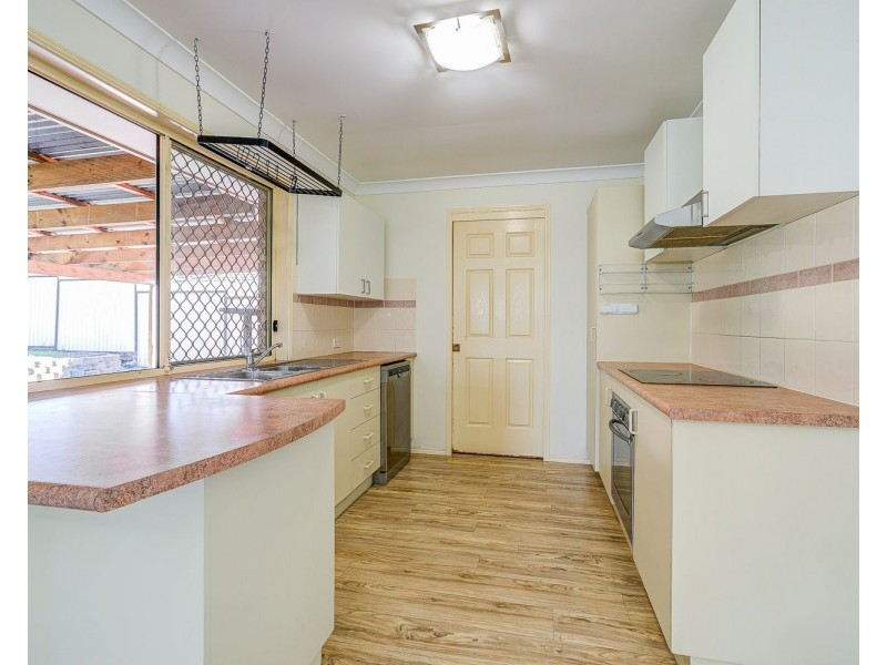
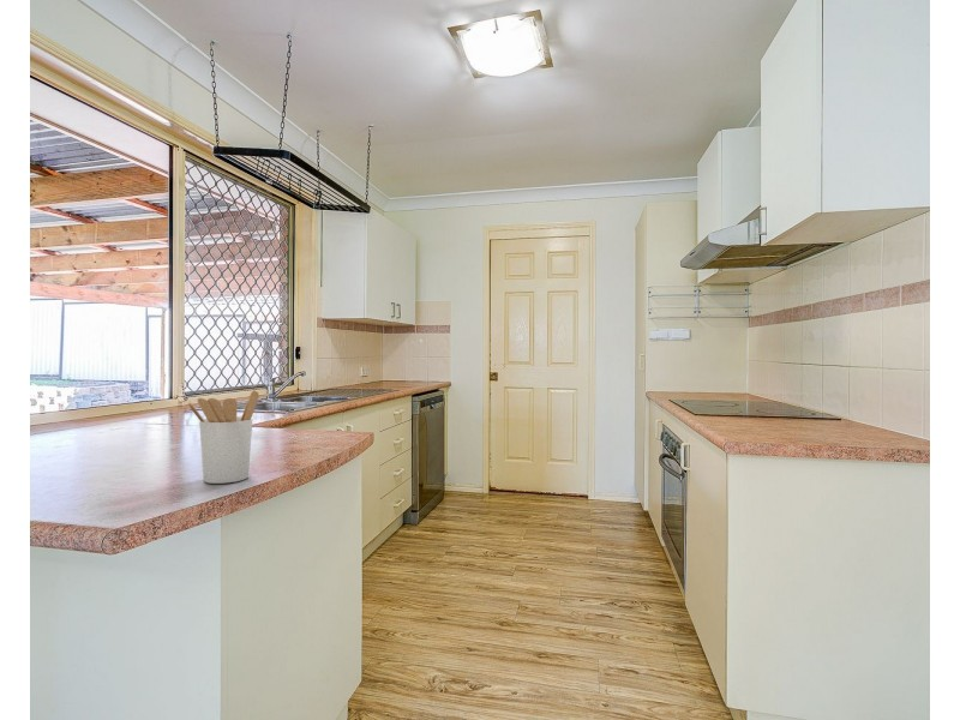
+ utensil holder [187,389,260,485]
